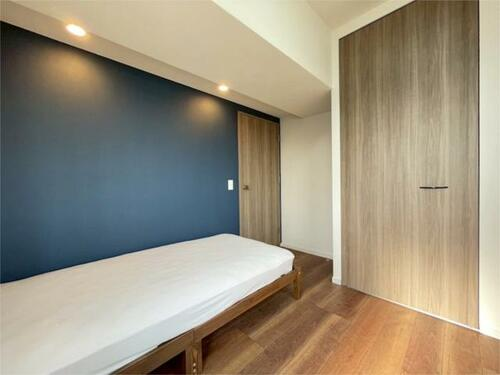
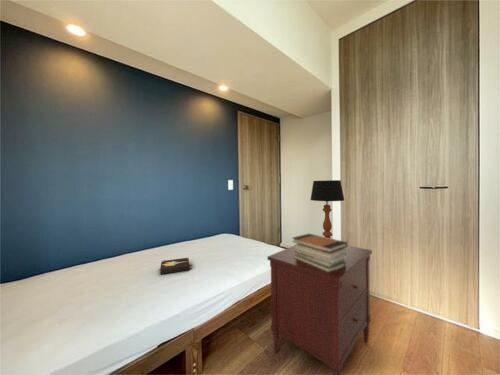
+ book stack [291,233,348,272]
+ dresser [266,244,373,375]
+ hardback book [158,256,194,276]
+ table lamp [309,179,345,238]
